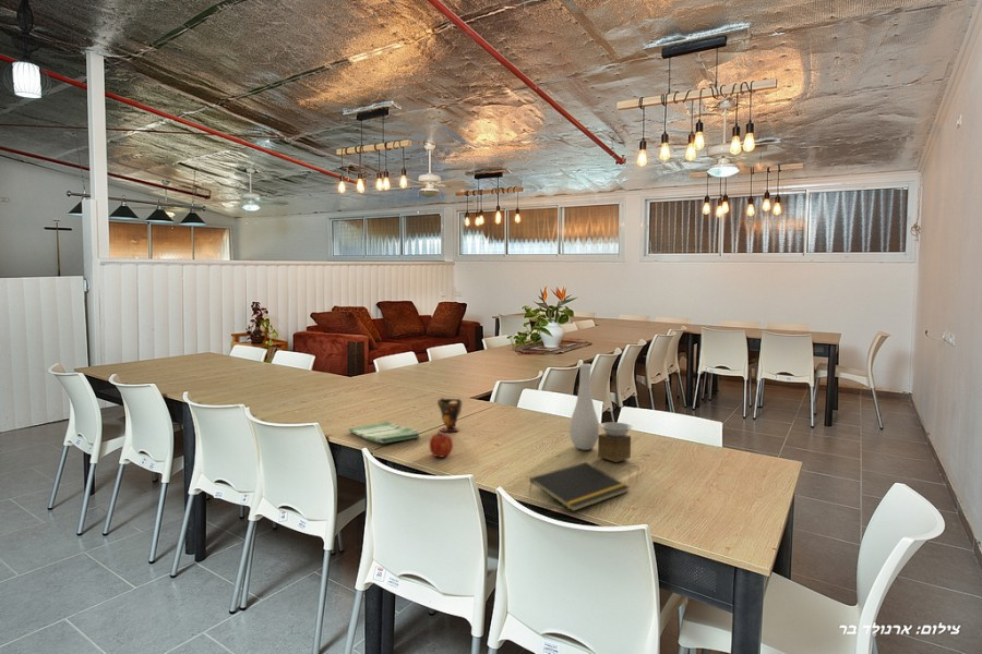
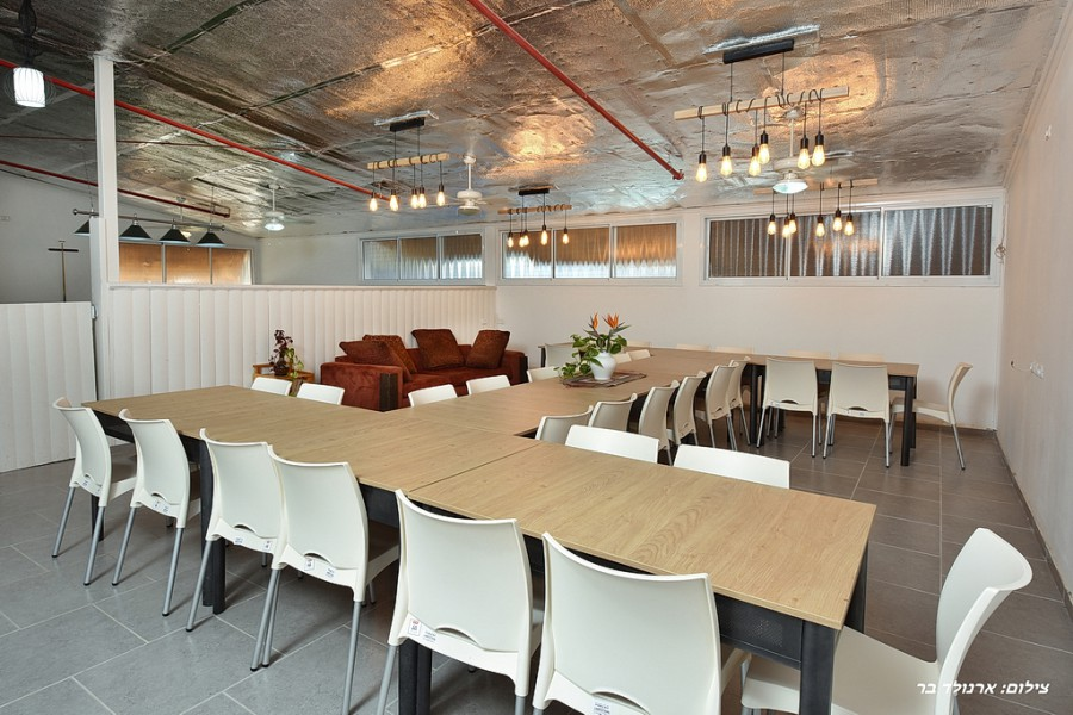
- dish towel [348,420,421,444]
- vase [568,362,634,463]
- fruit [429,431,454,458]
- notepad [528,461,631,512]
- cup [436,397,464,433]
